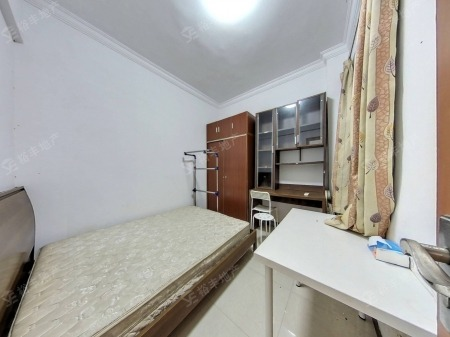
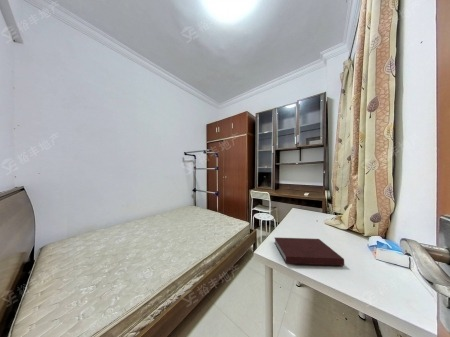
+ notebook [273,236,345,267]
